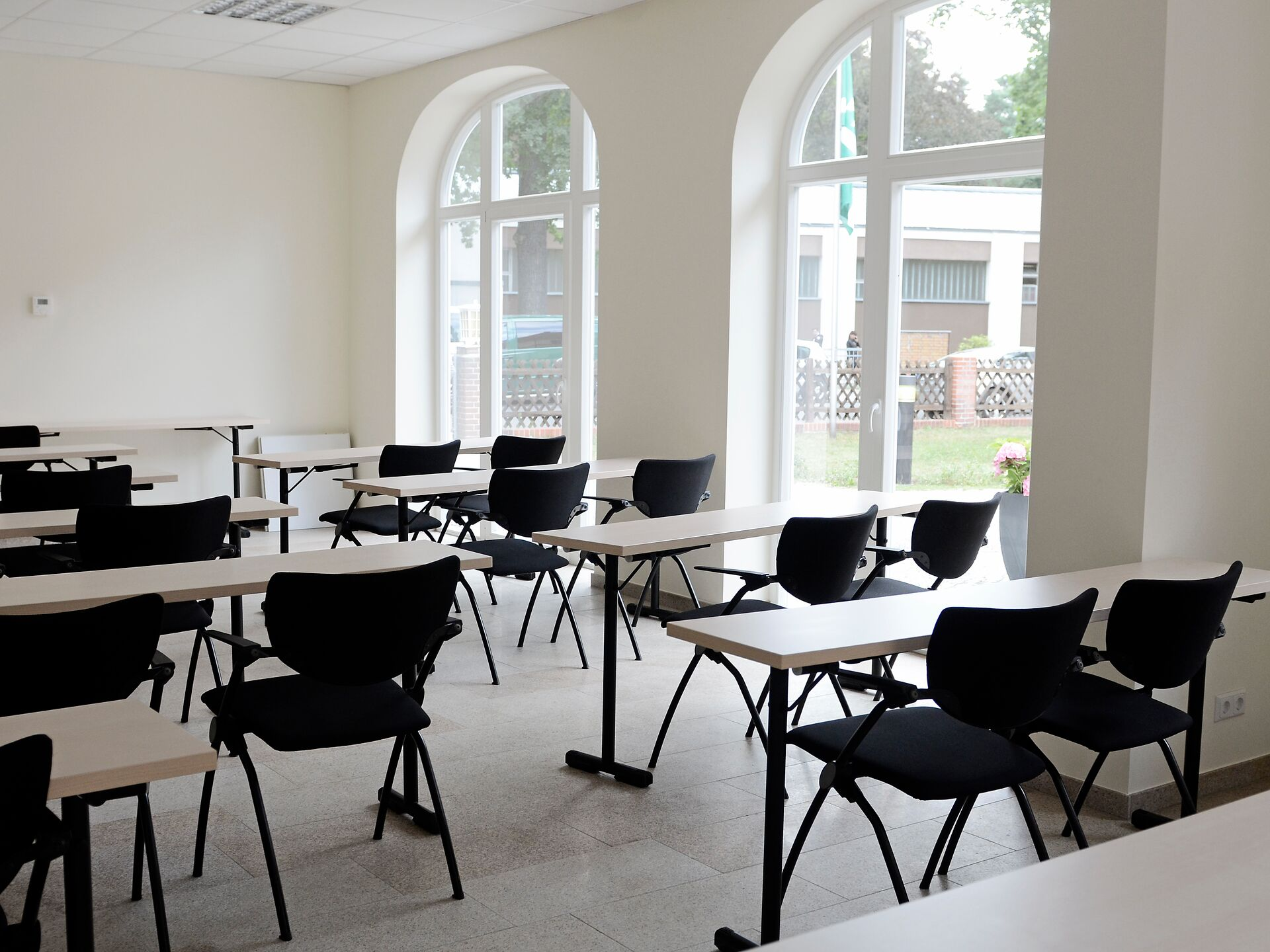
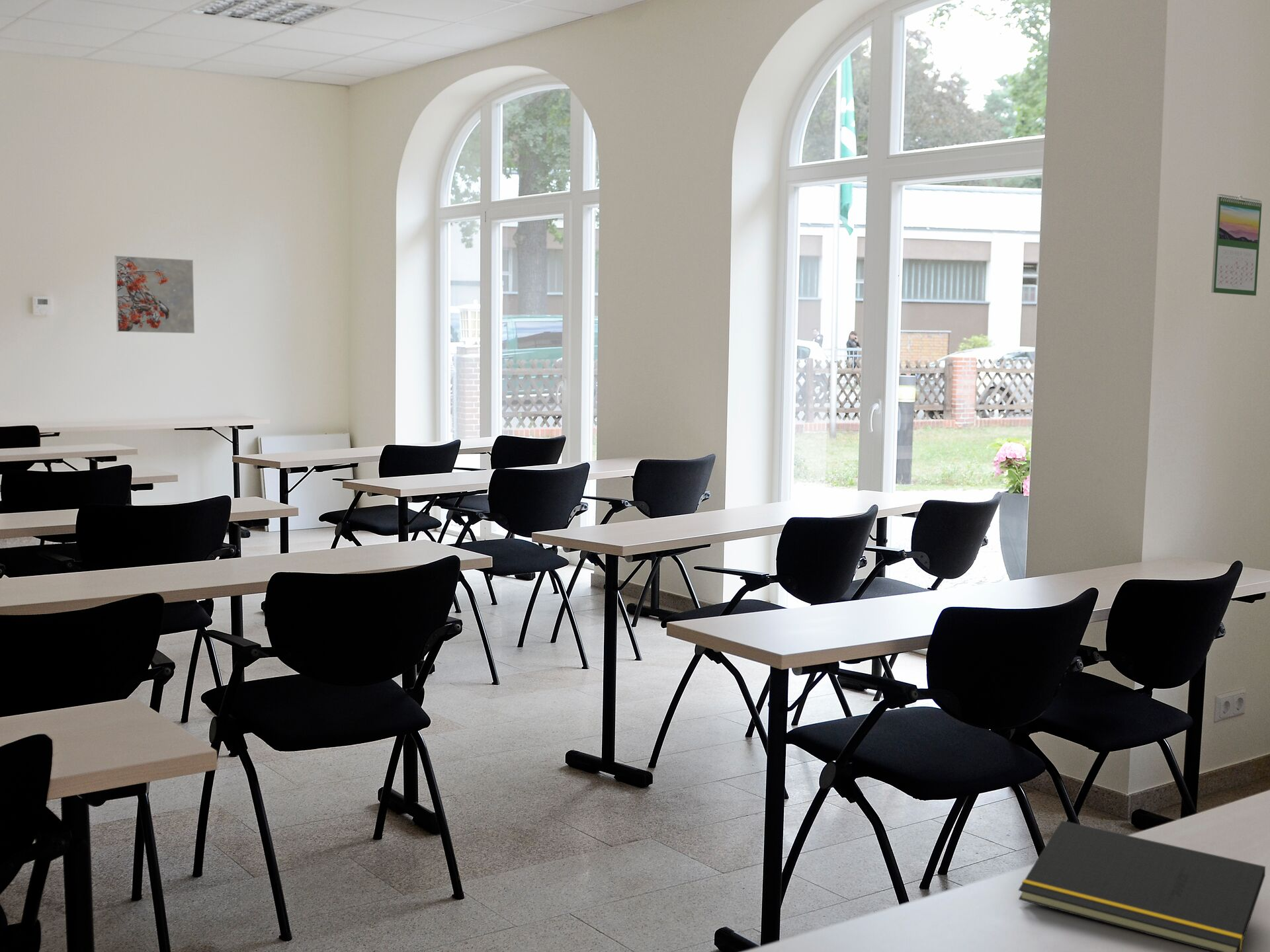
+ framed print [114,255,195,334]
+ notepad [1018,820,1266,952]
+ calendar [1210,193,1263,296]
